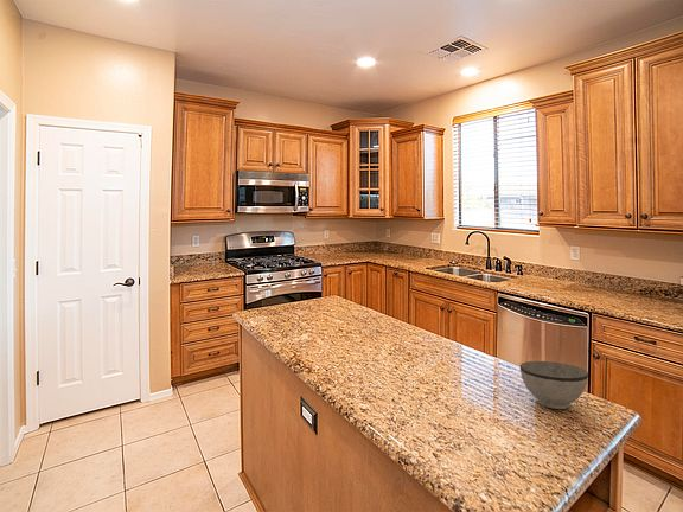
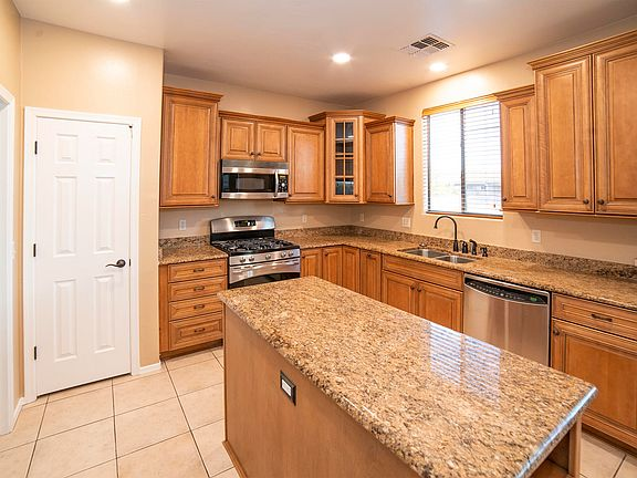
- bowl [519,360,589,410]
